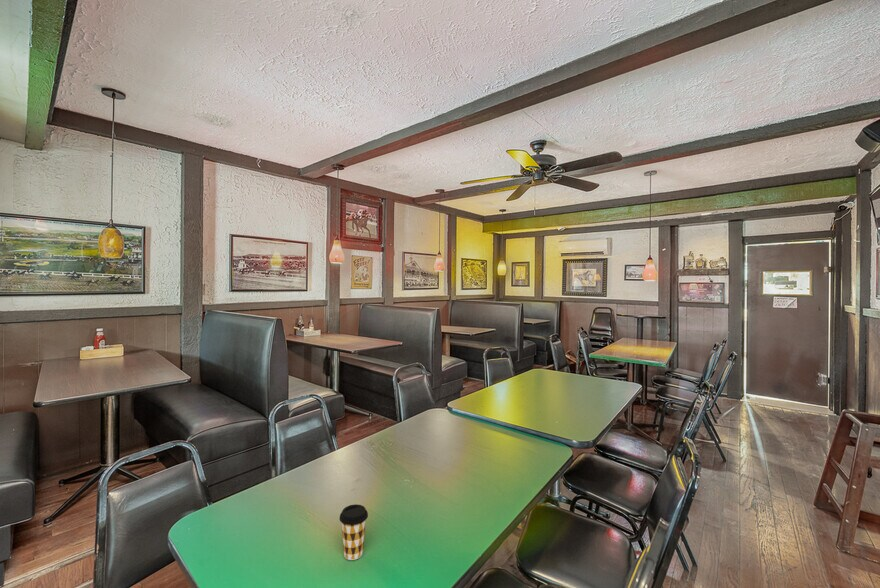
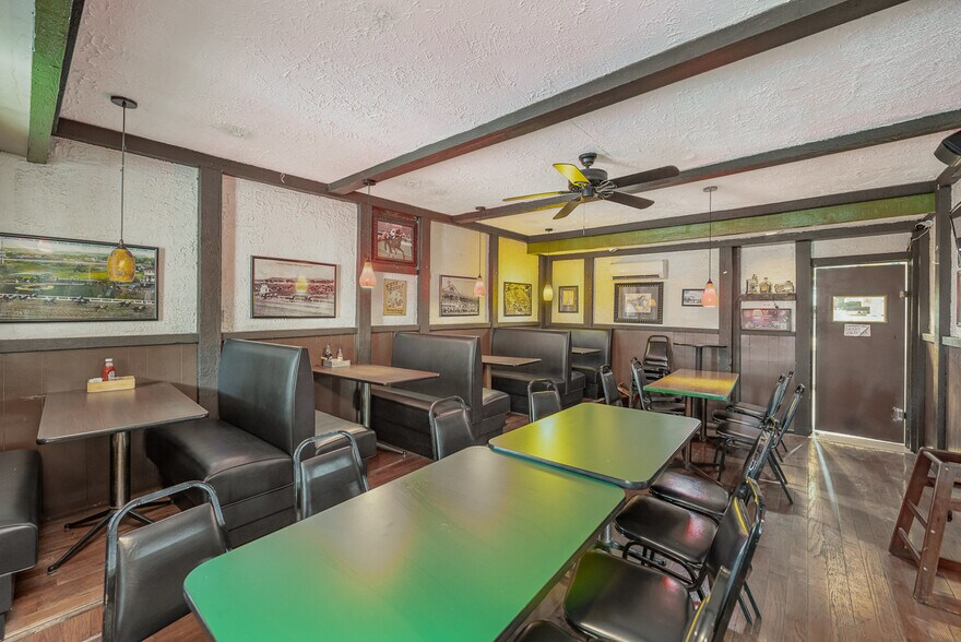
- coffee cup [339,503,369,561]
